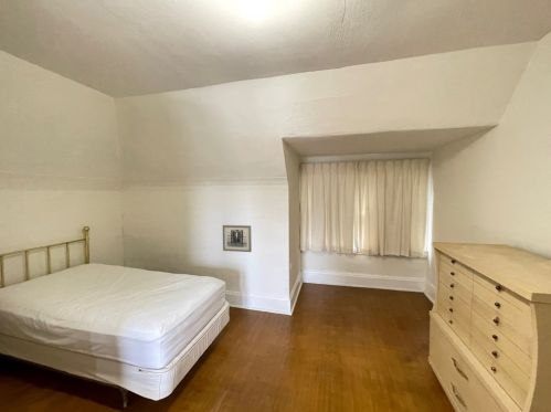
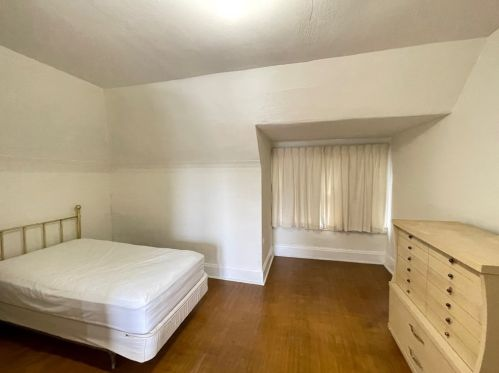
- wall art [222,224,253,253]
